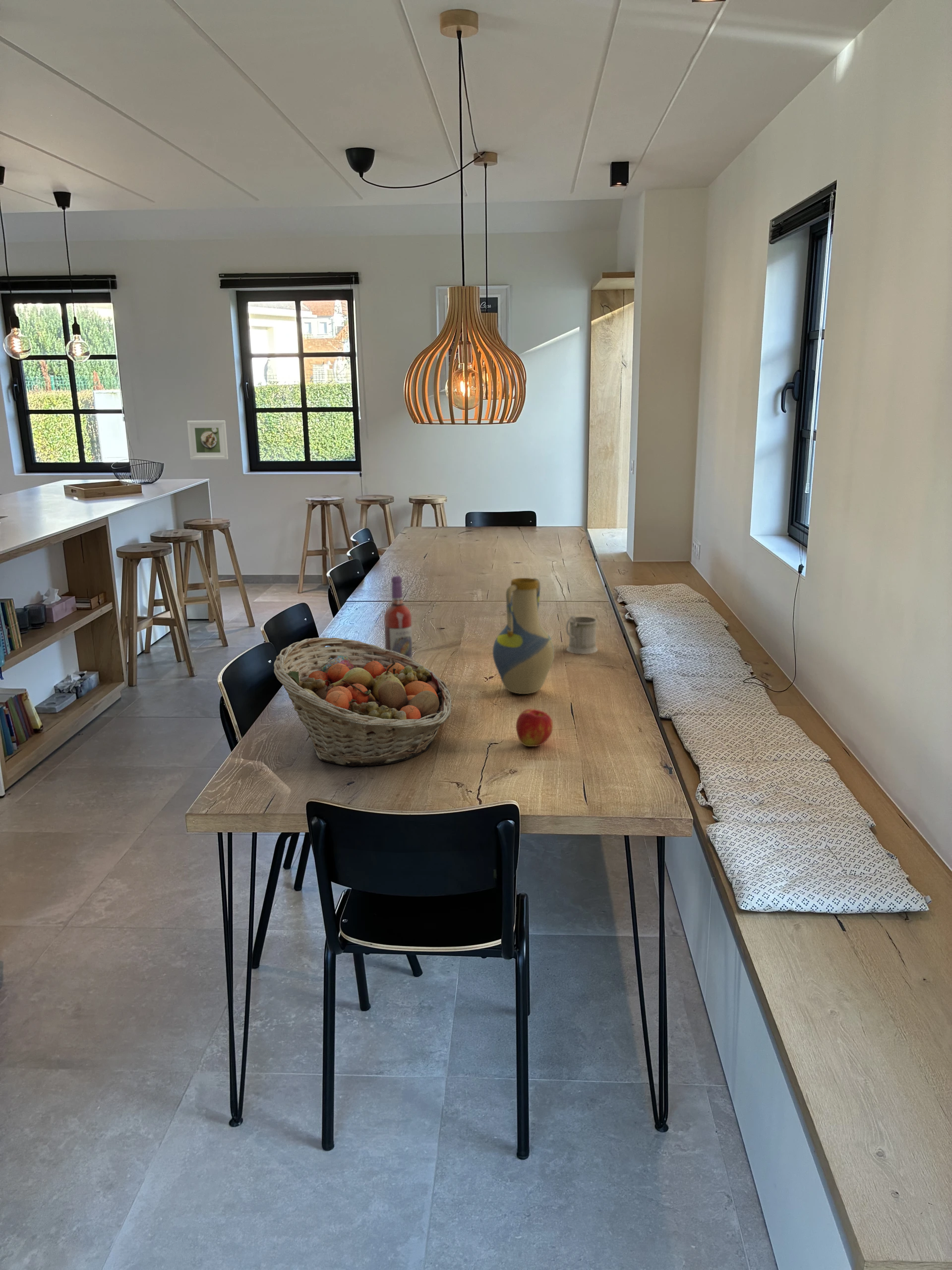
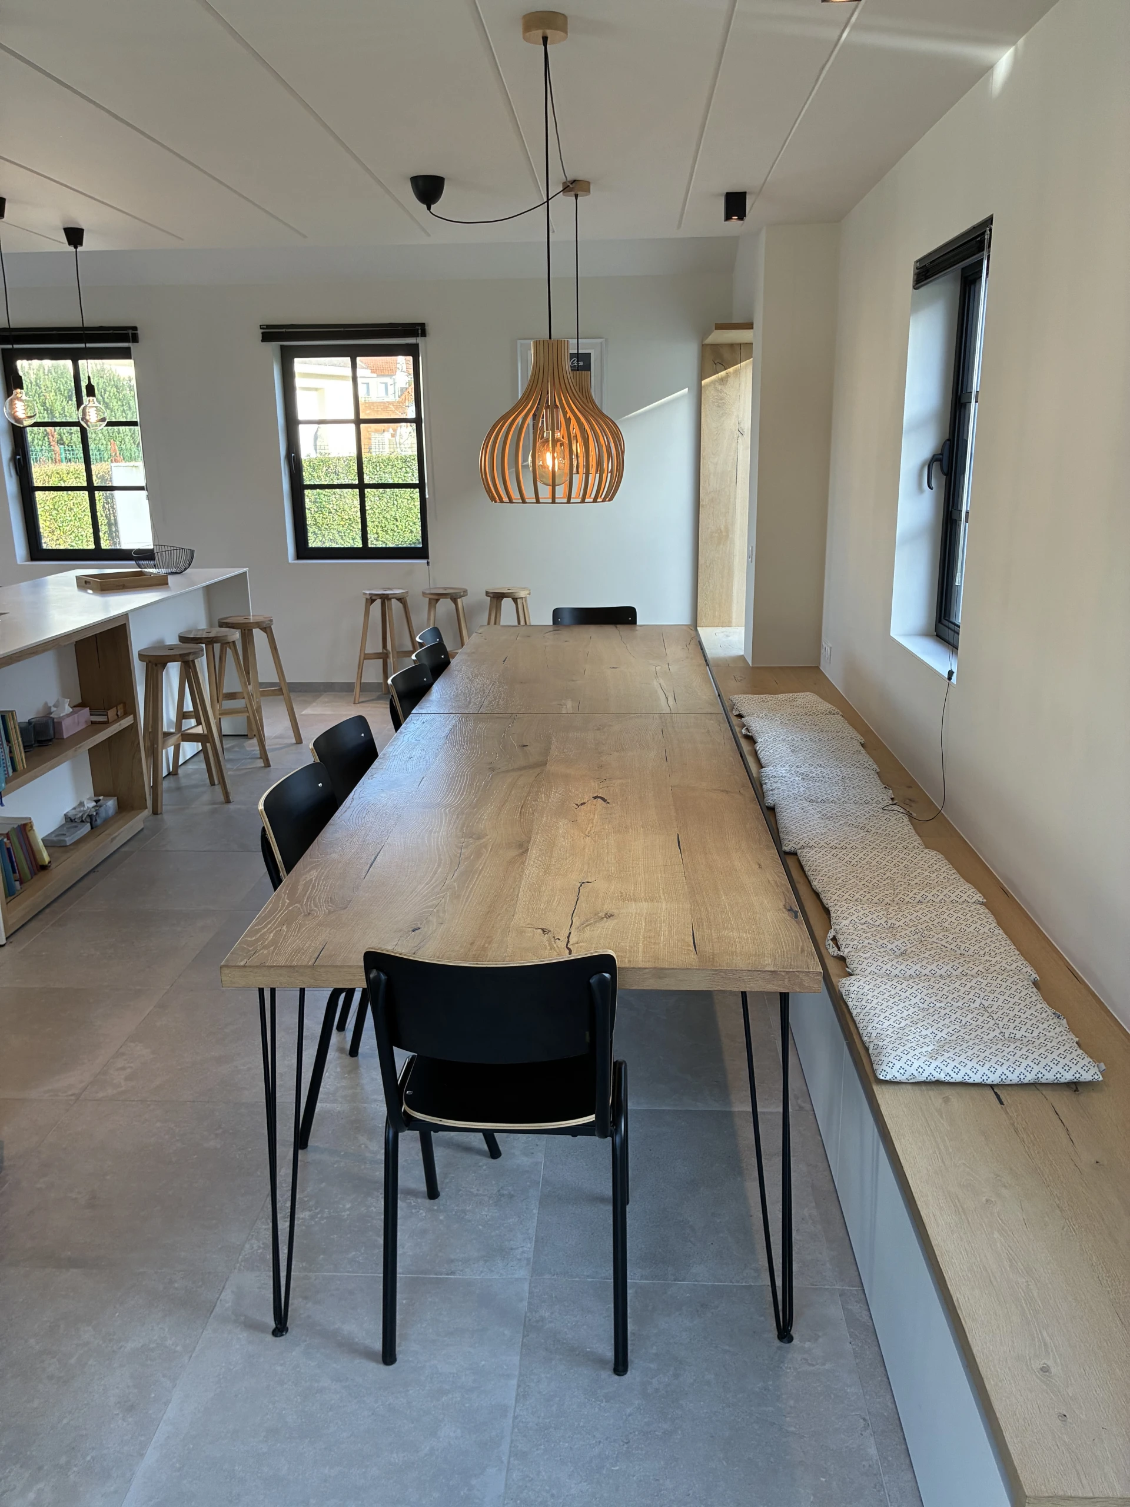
- fruit basket [273,637,452,766]
- wine bottle [384,575,413,660]
- vase [492,577,555,695]
- apple [515,708,553,747]
- mug [566,615,598,655]
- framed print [187,420,229,460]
